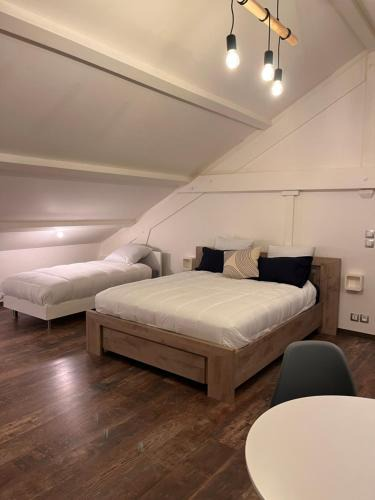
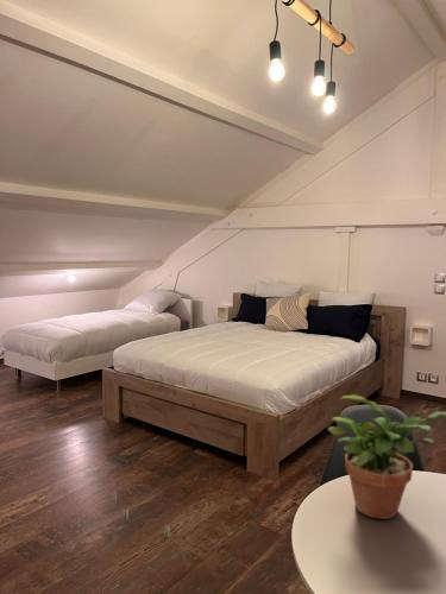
+ potted plant [327,393,446,520]
